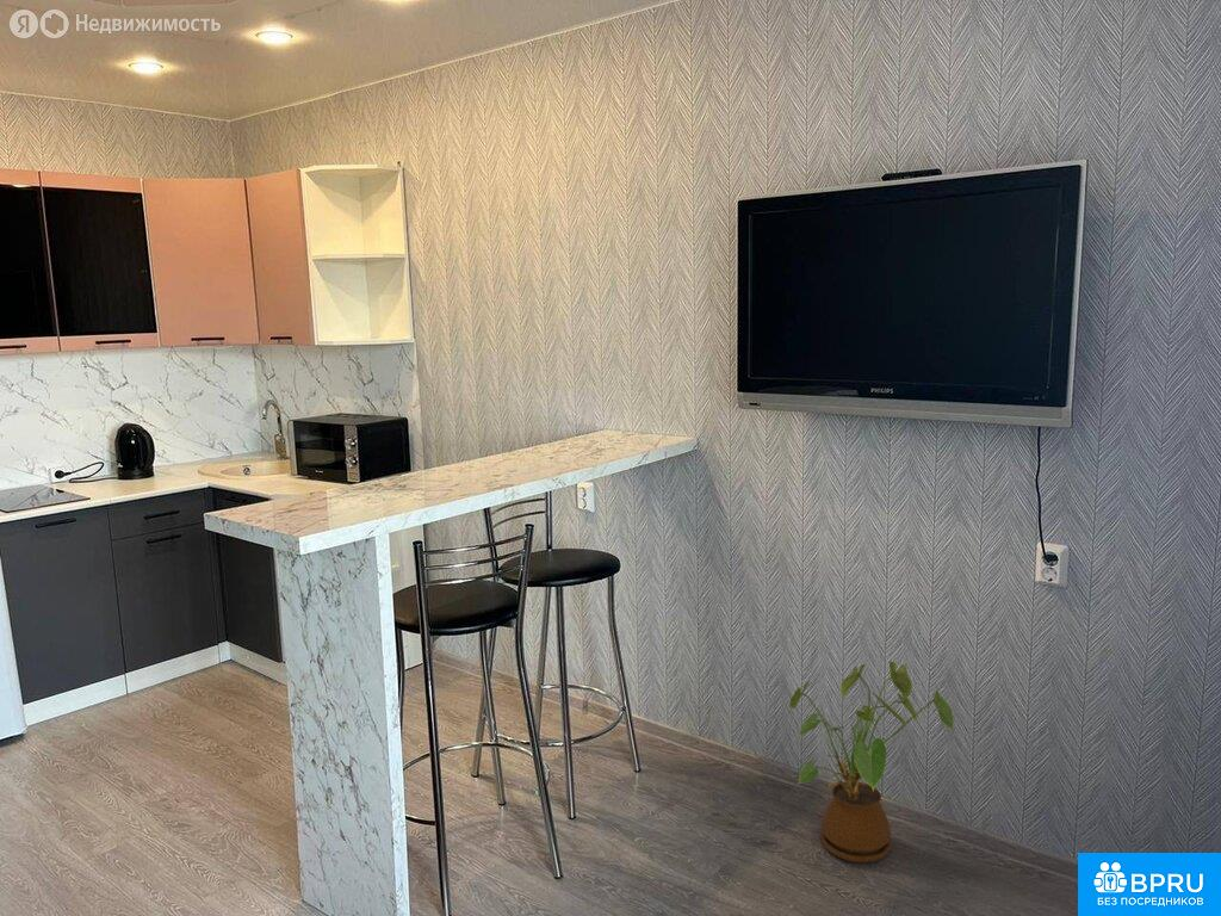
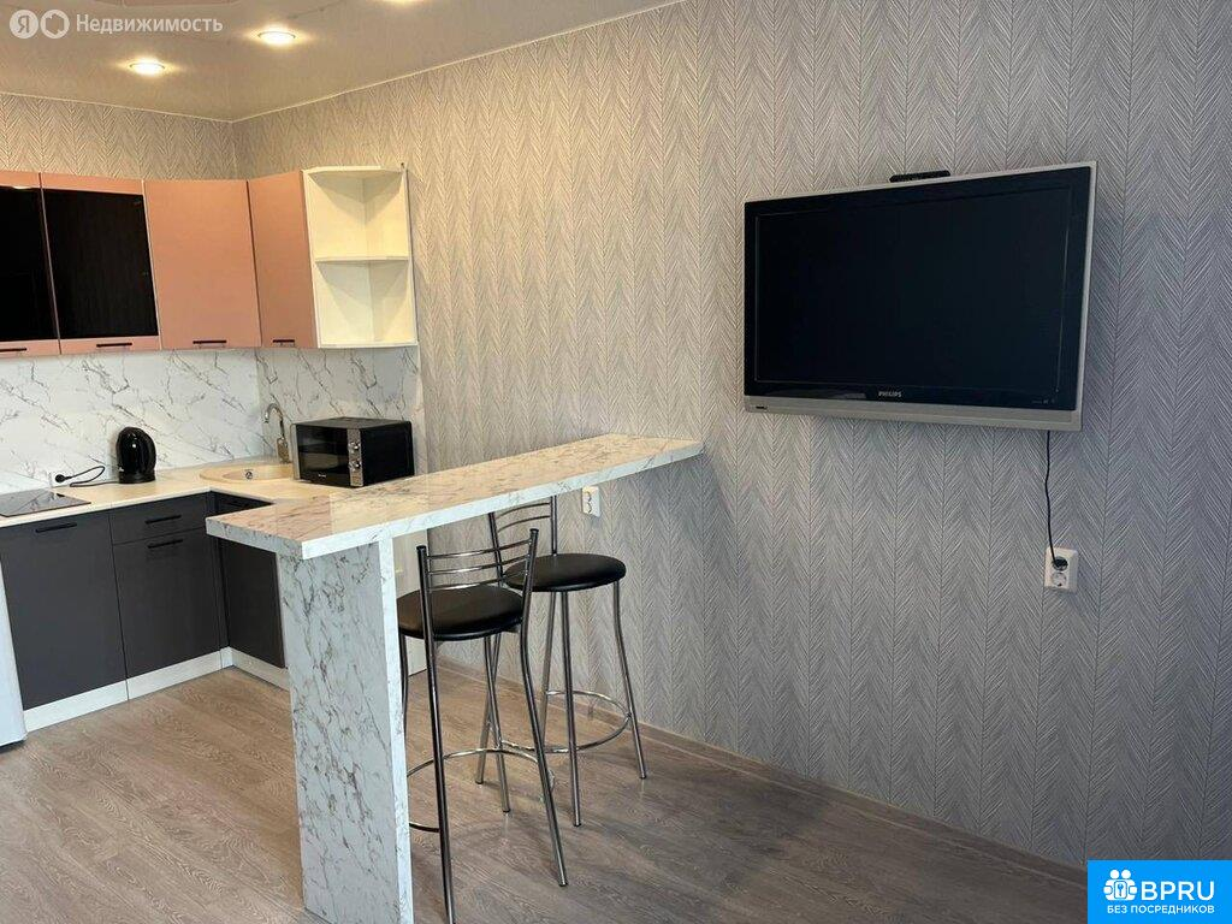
- house plant [788,661,954,864]
